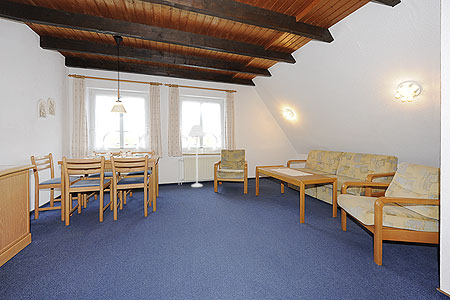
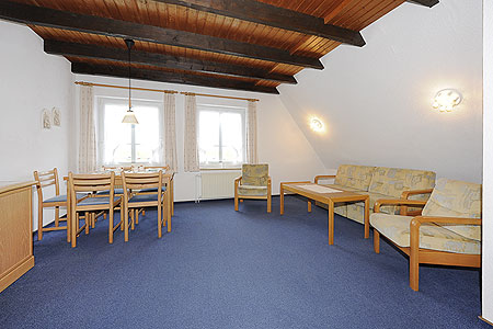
- floor lamp [187,124,206,188]
